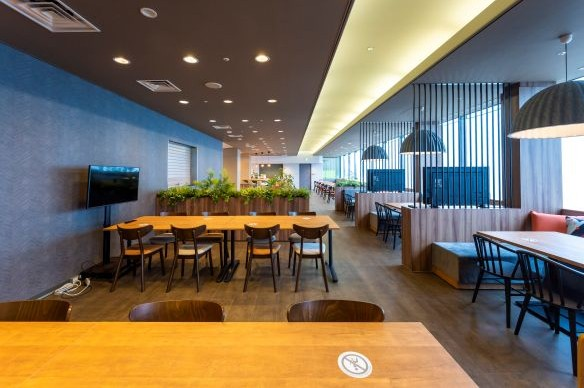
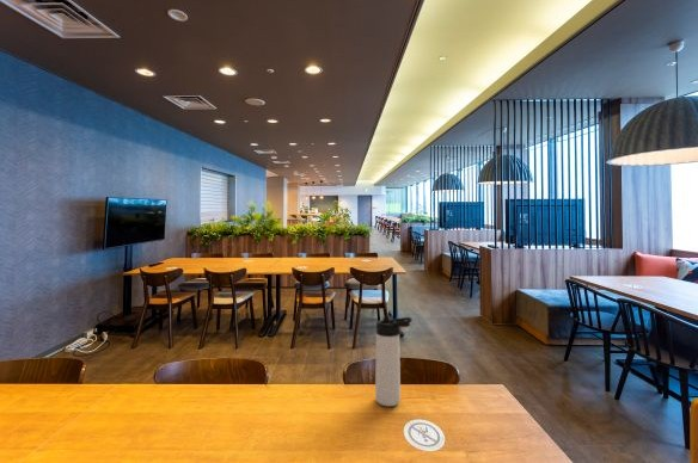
+ thermos bottle [374,316,414,407]
